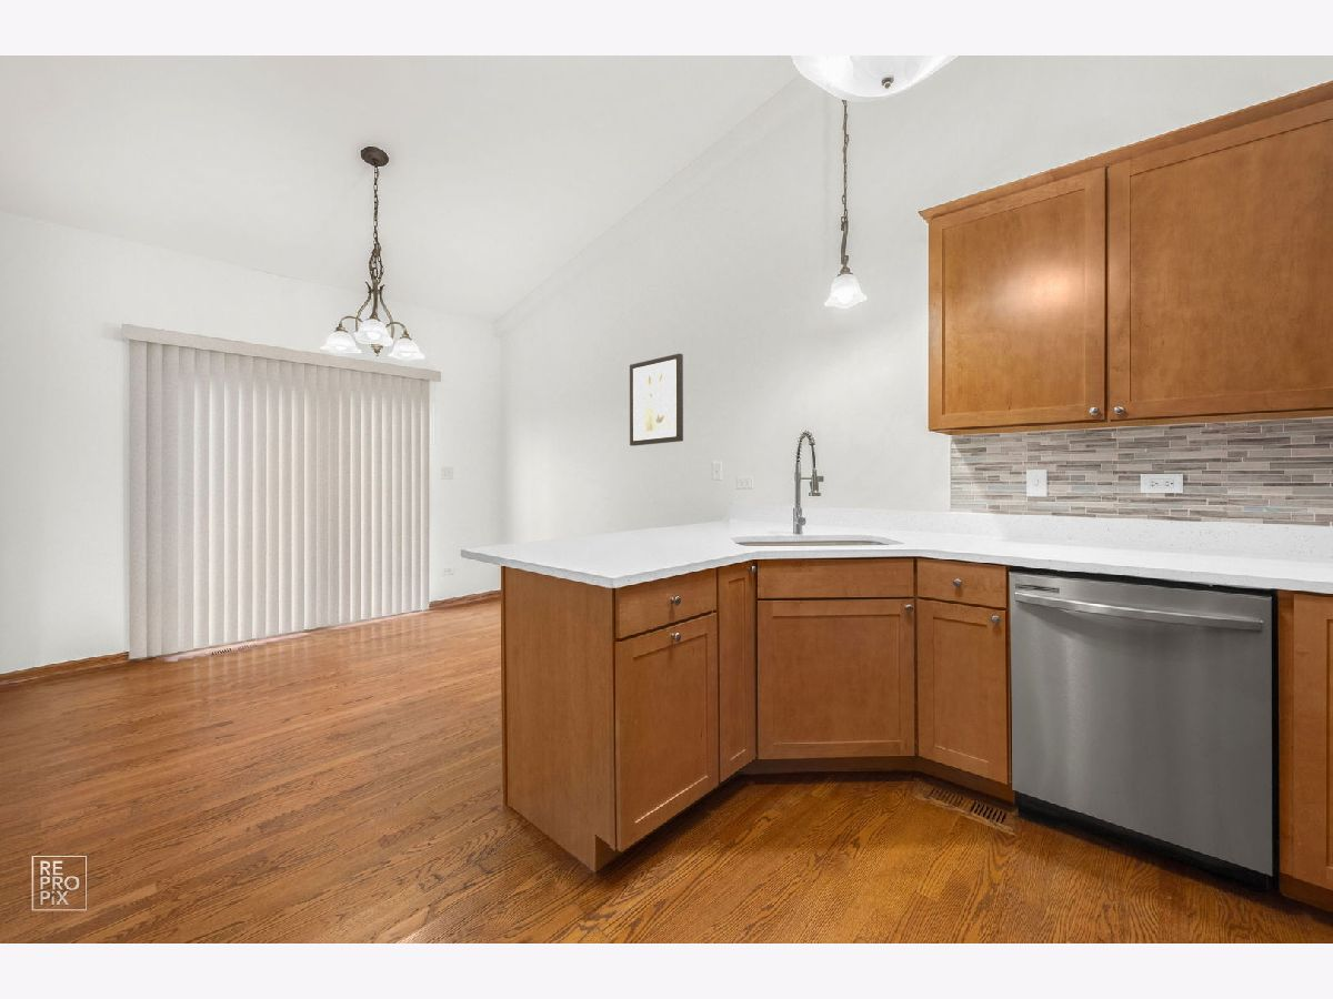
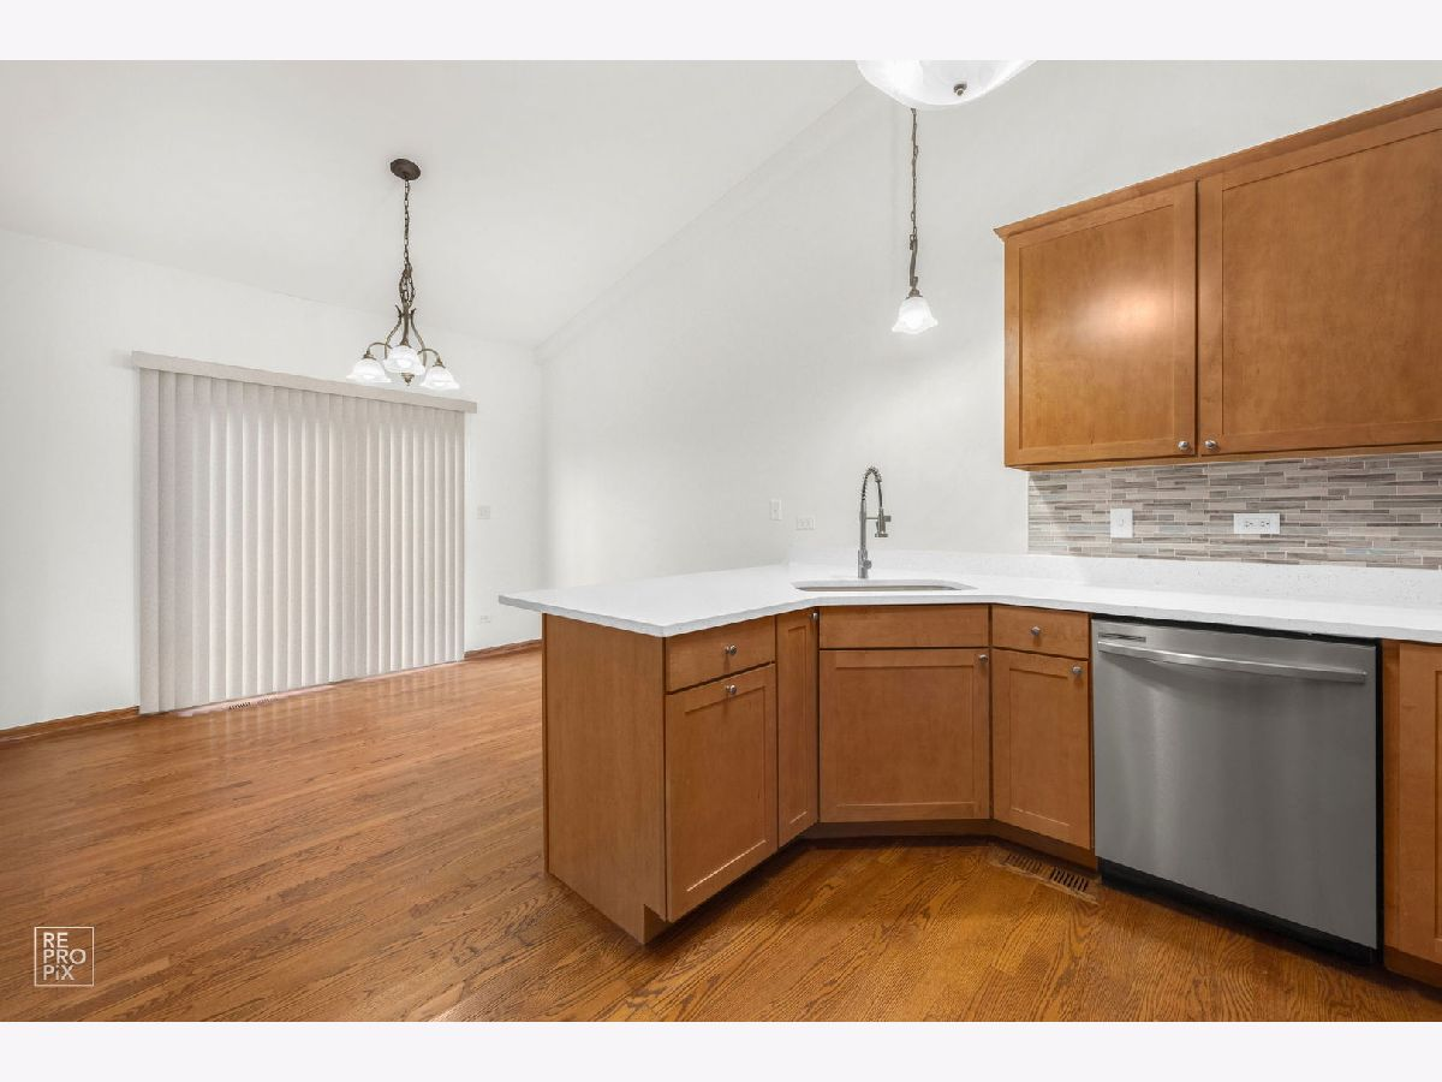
- wall art [629,352,684,447]
